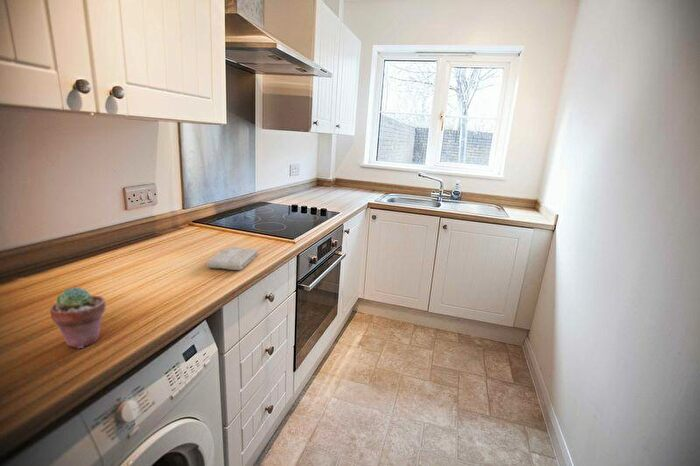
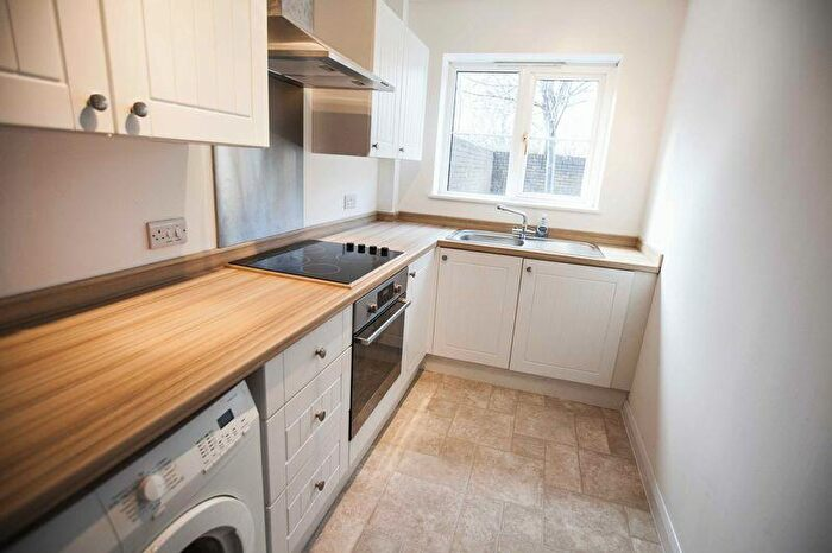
- potted succulent [49,286,106,350]
- washcloth [206,246,259,271]
